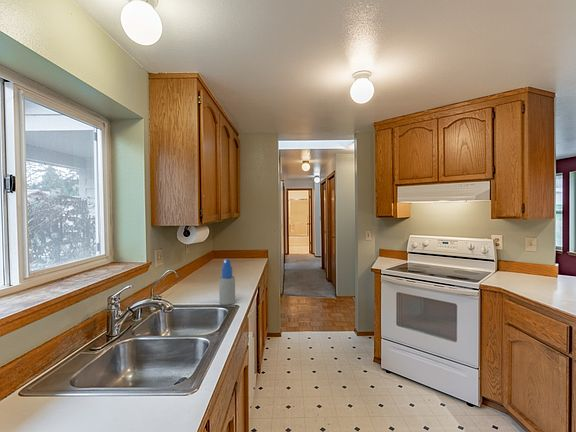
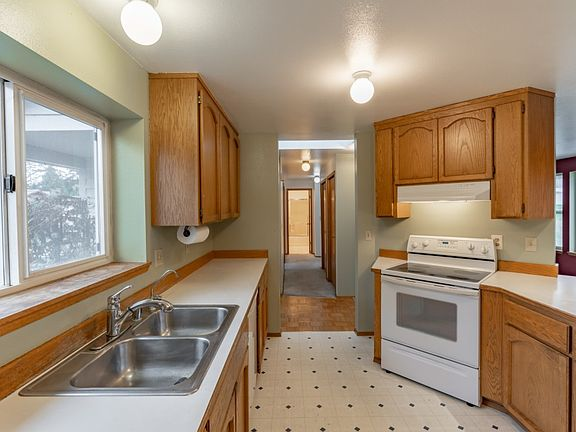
- spray bottle [218,258,236,306]
